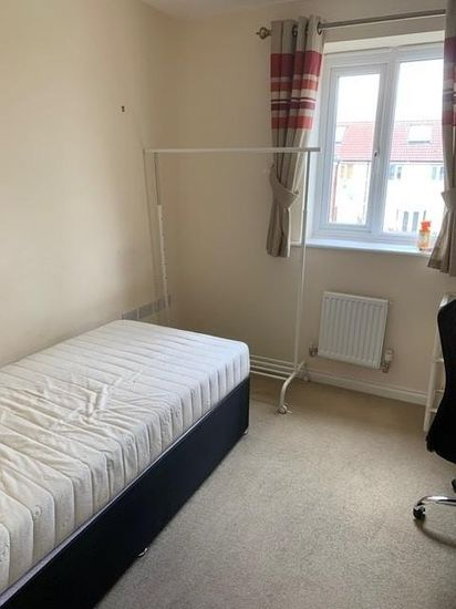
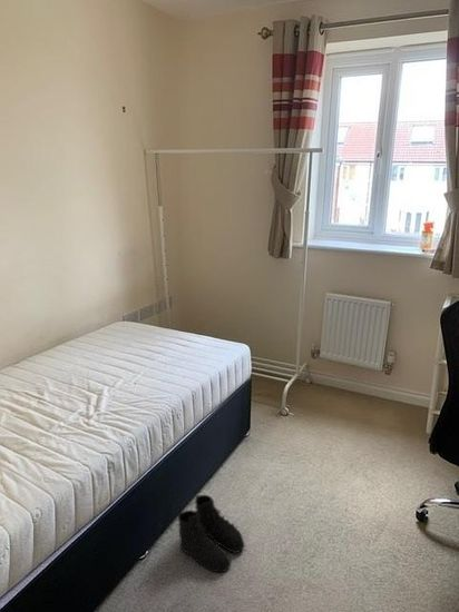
+ boots [176,494,245,574]
